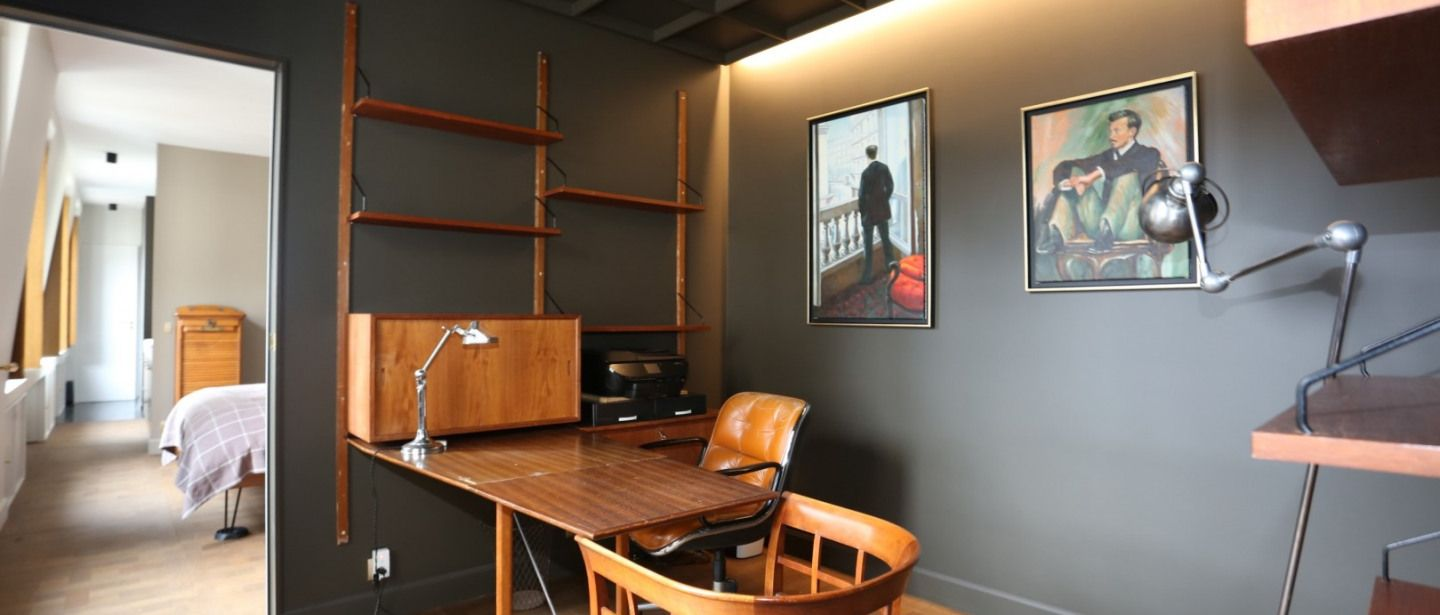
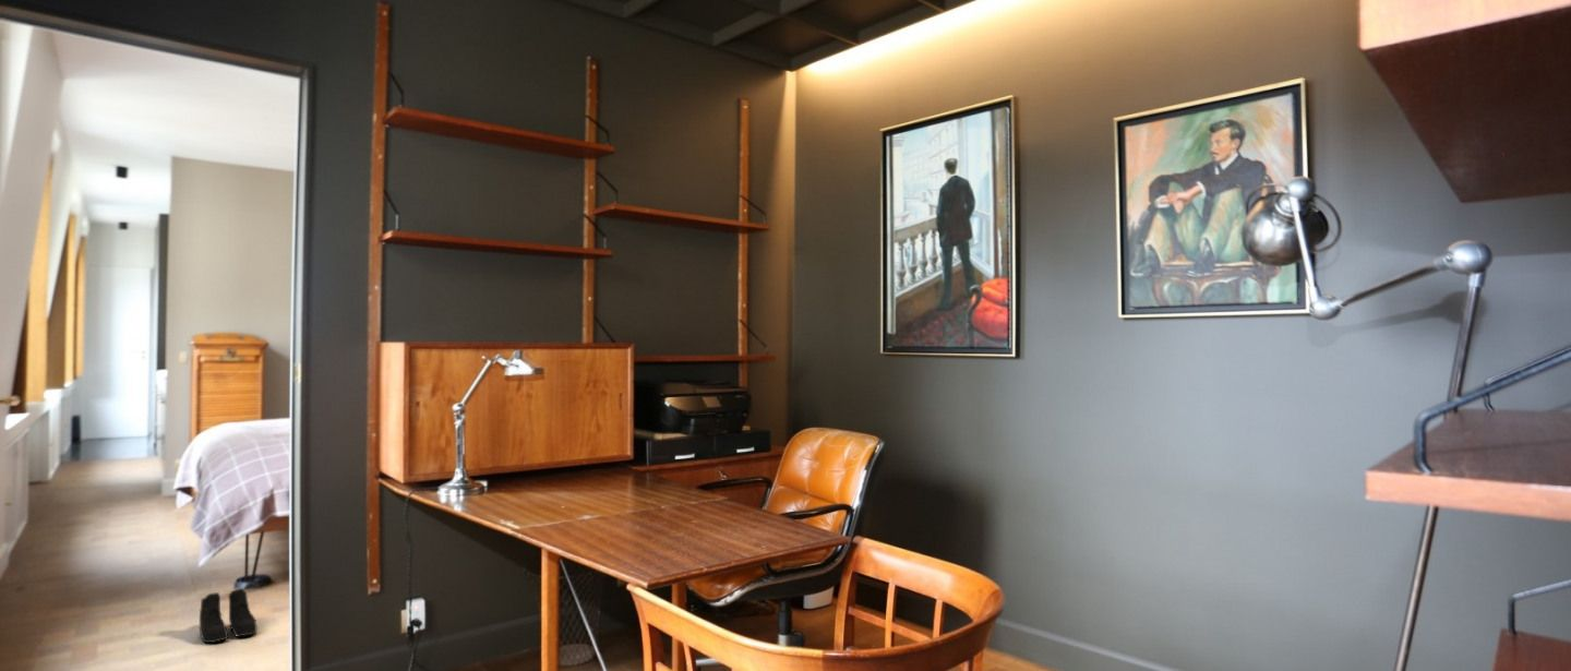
+ boots [199,587,259,644]
